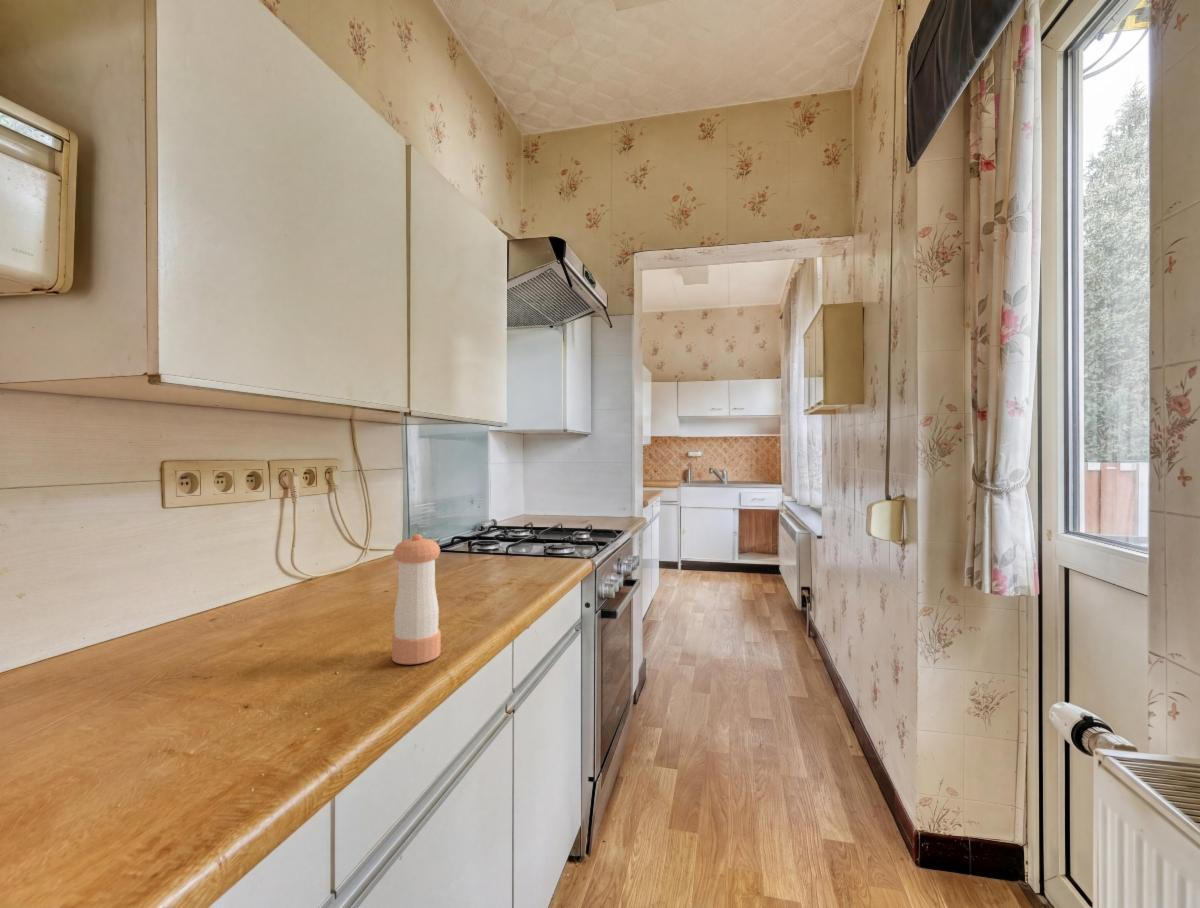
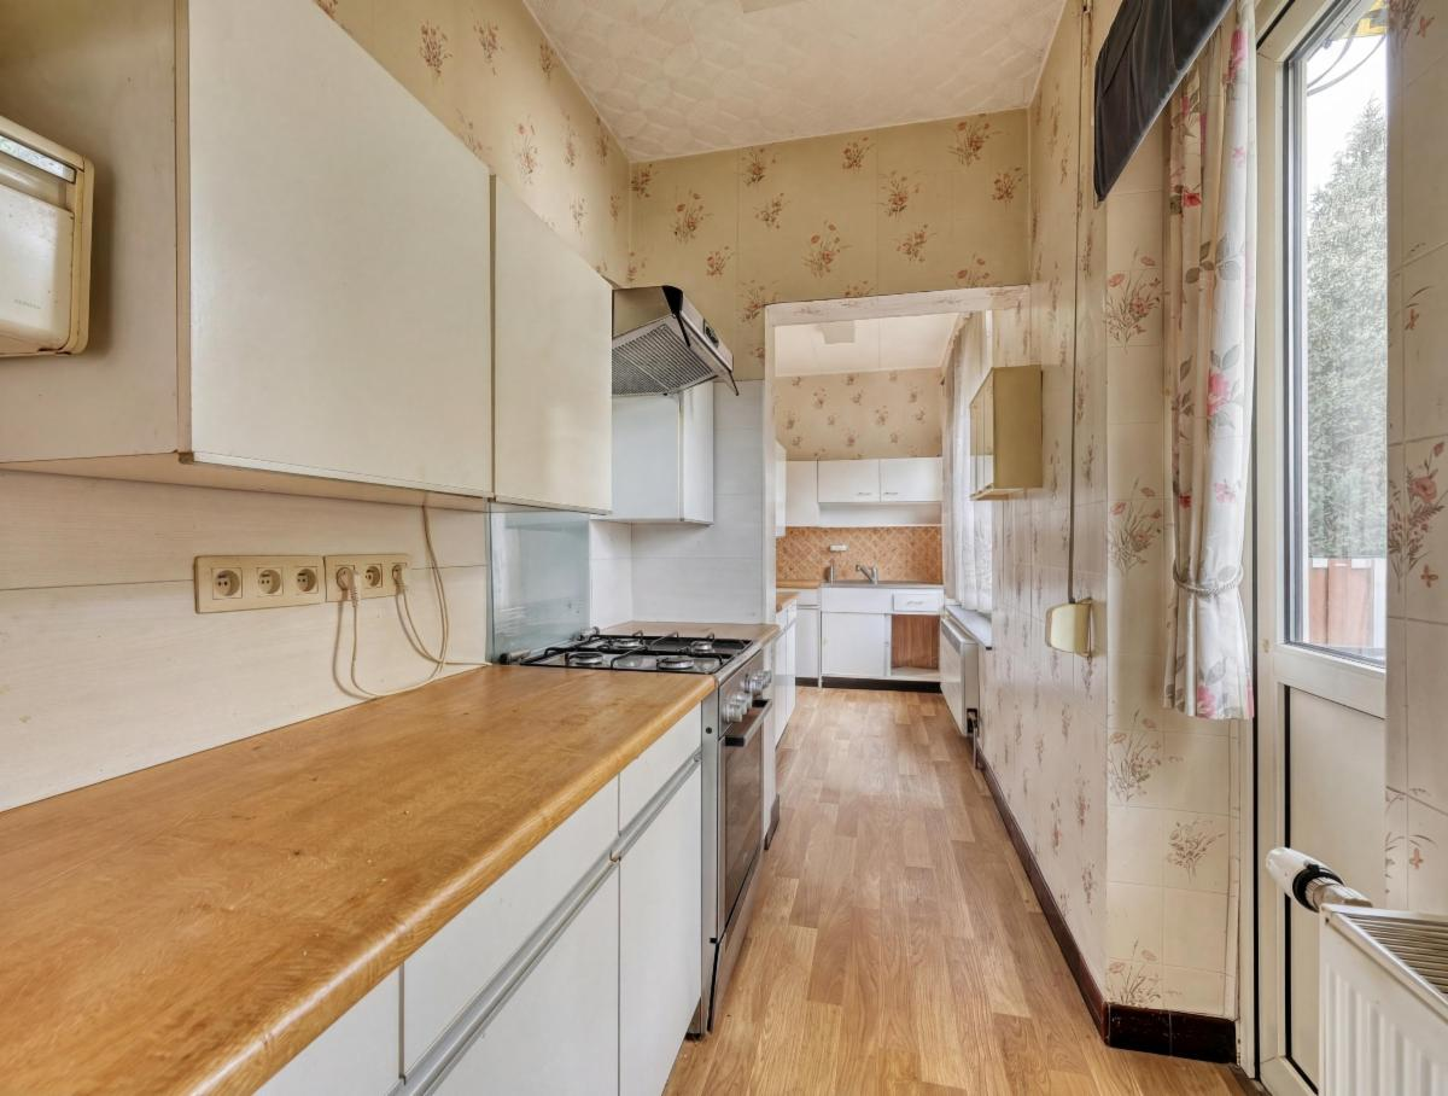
- pepper shaker [391,533,442,665]
